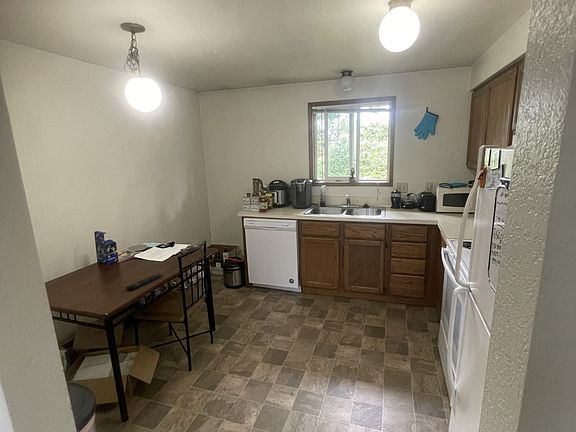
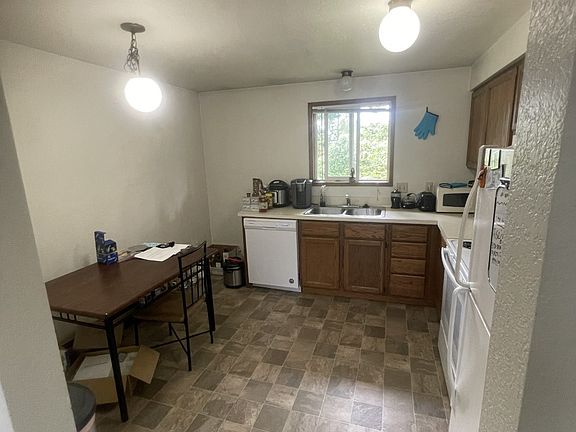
- remote control [125,273,163,291]
